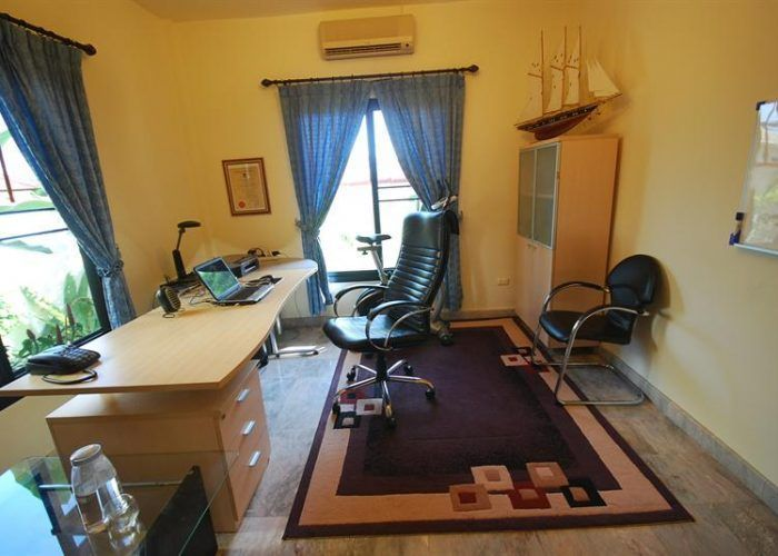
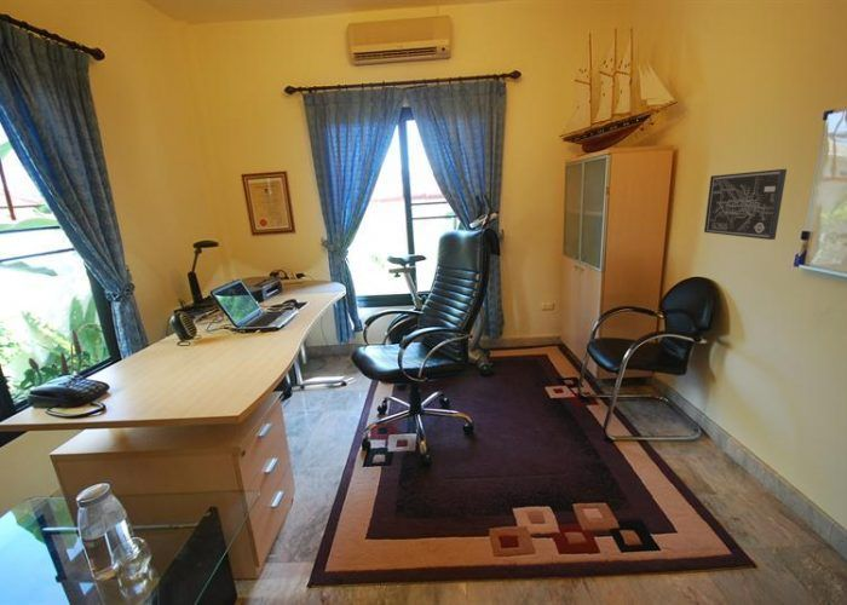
+ wall art [703,168,788,241]
